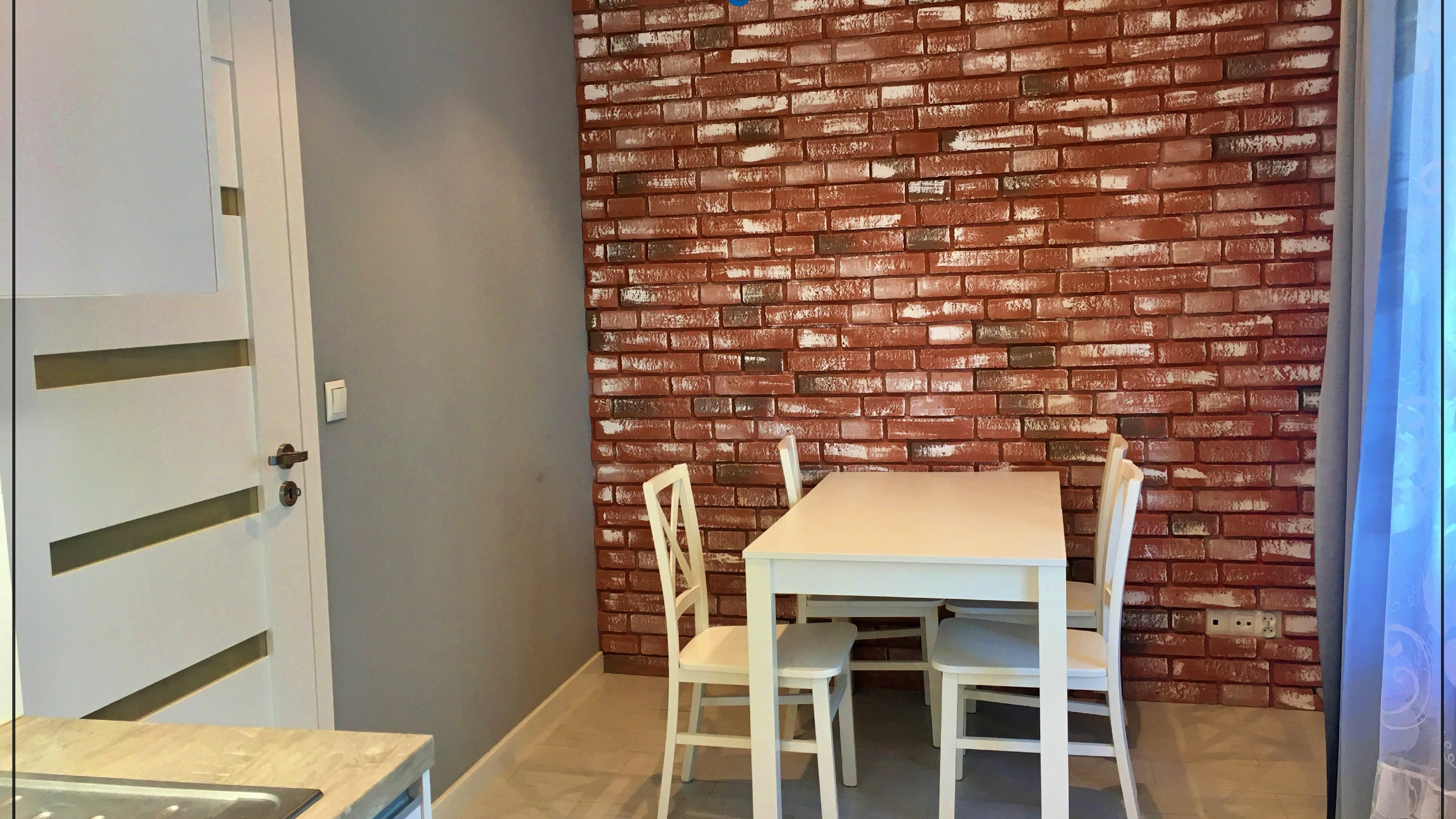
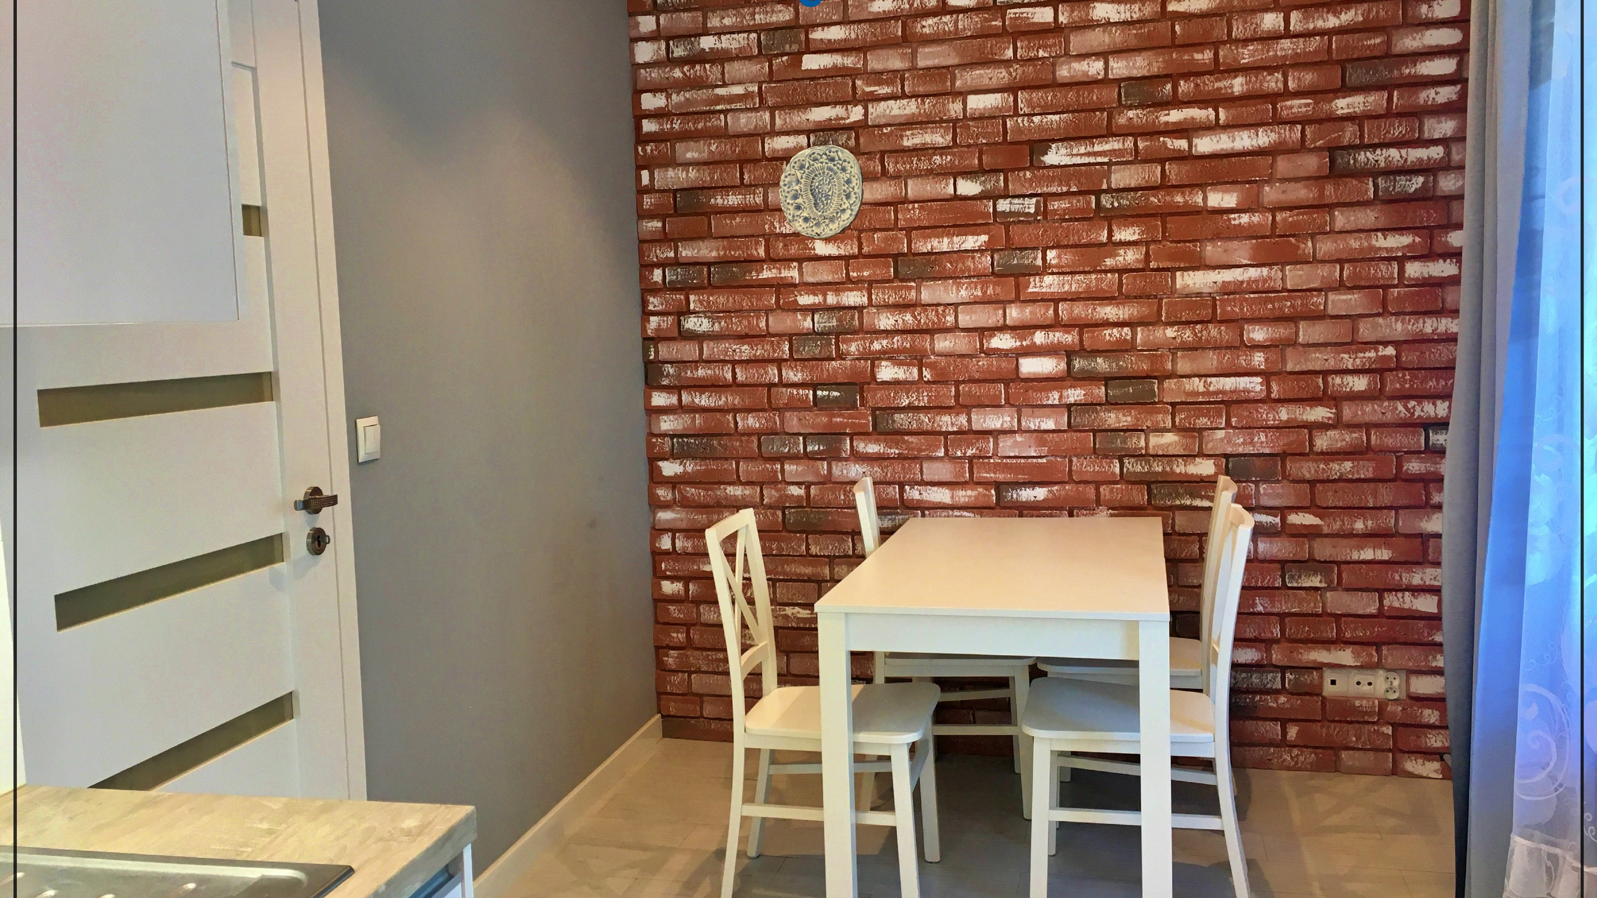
+ decorative plate [779,145,864,239]
